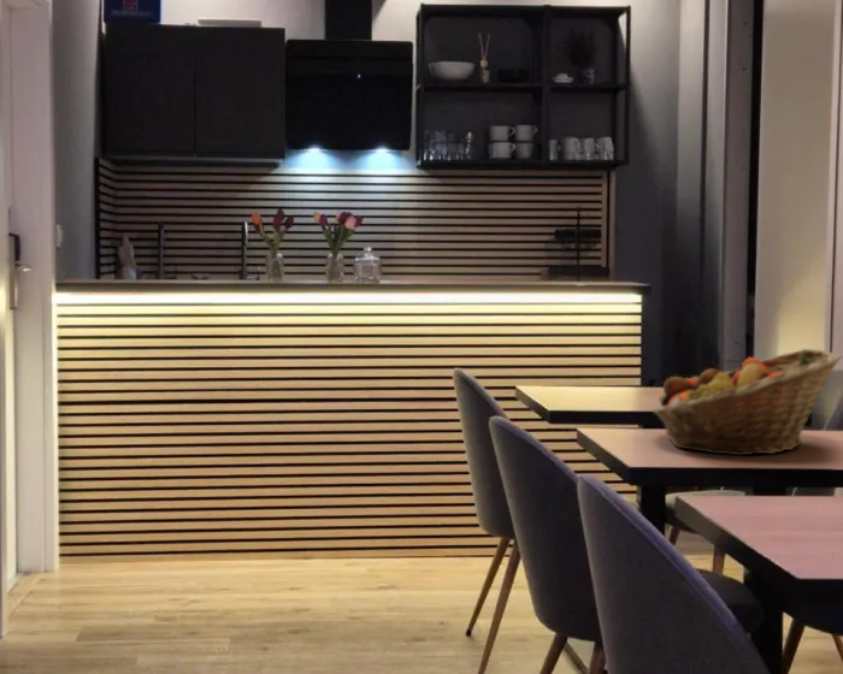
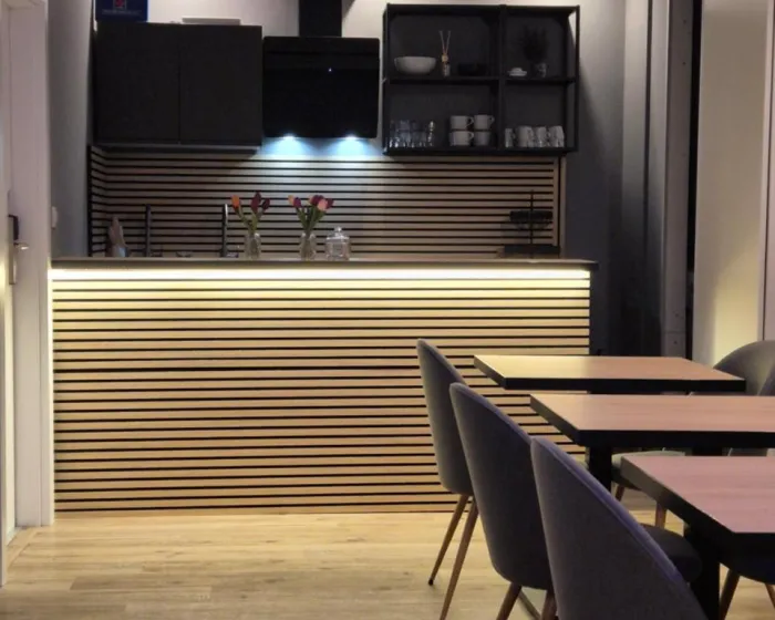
- fruit basket [652,348,843,457]
